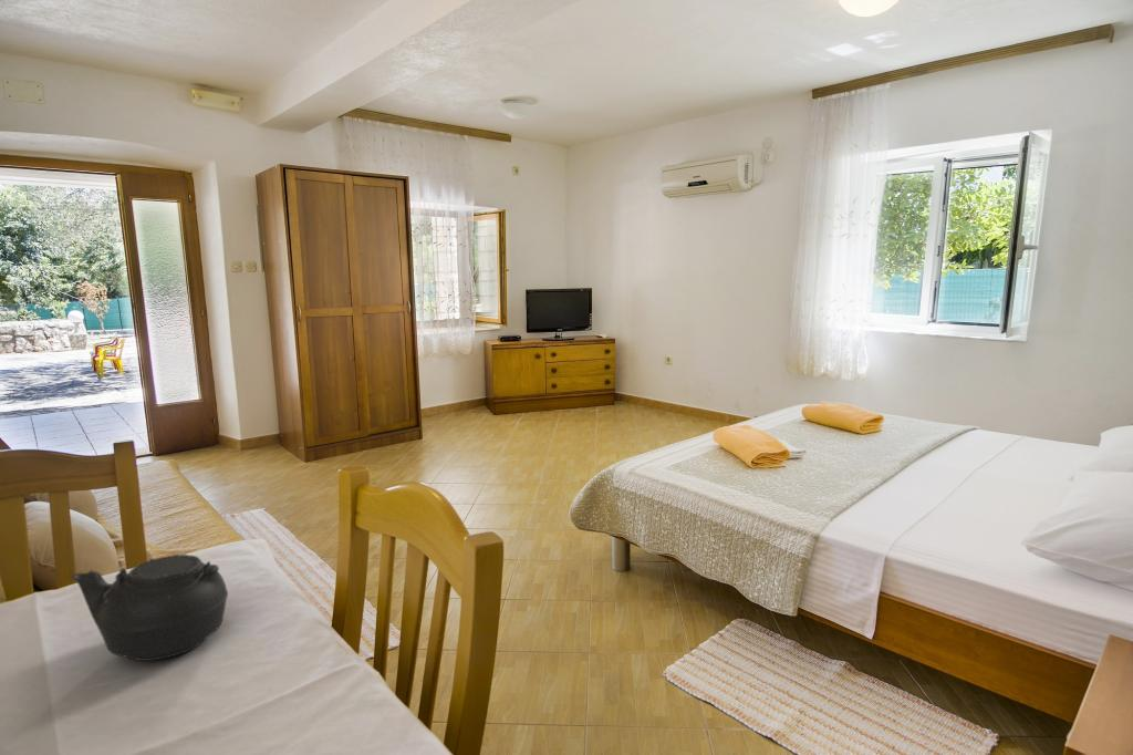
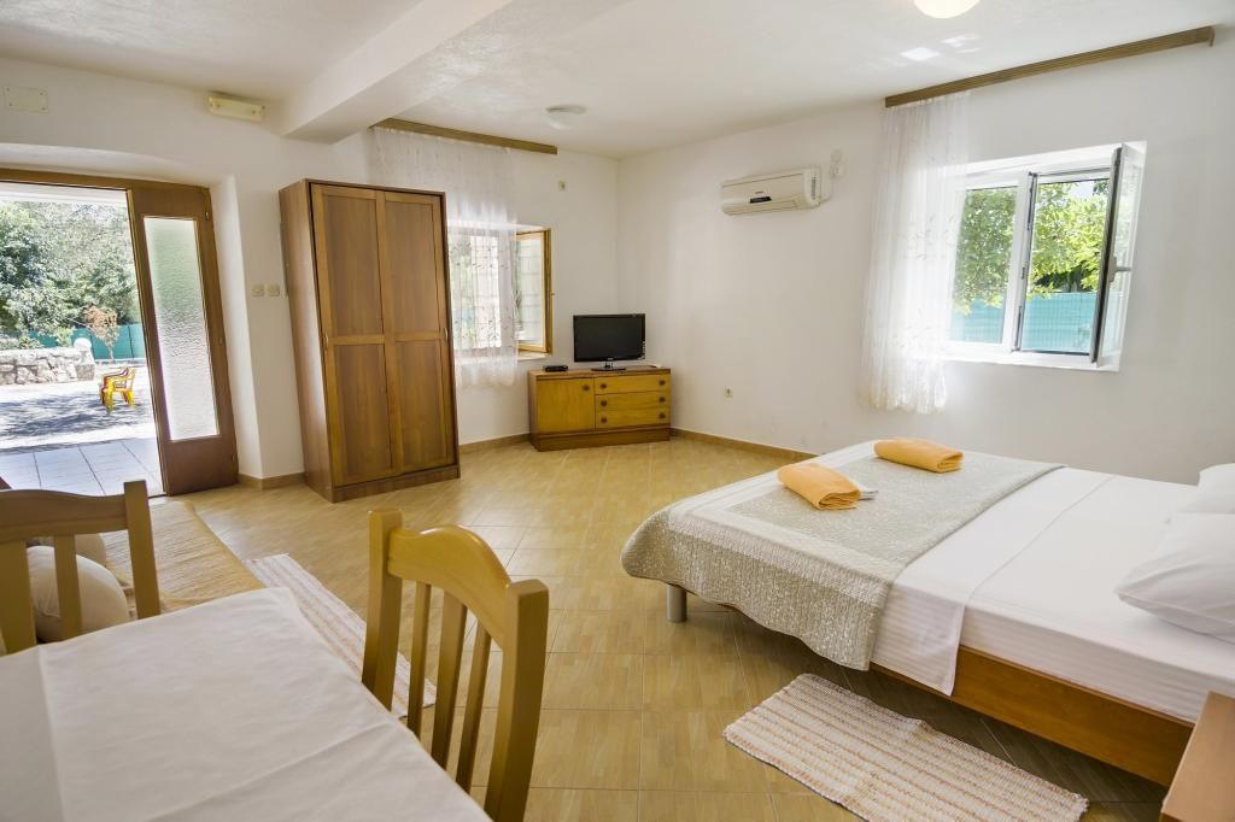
- teapot [71,554,229,662]
